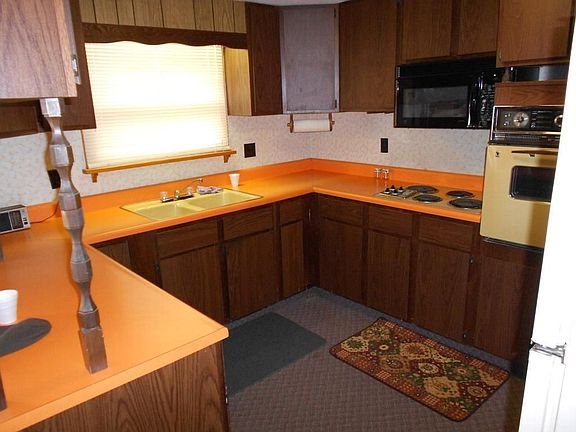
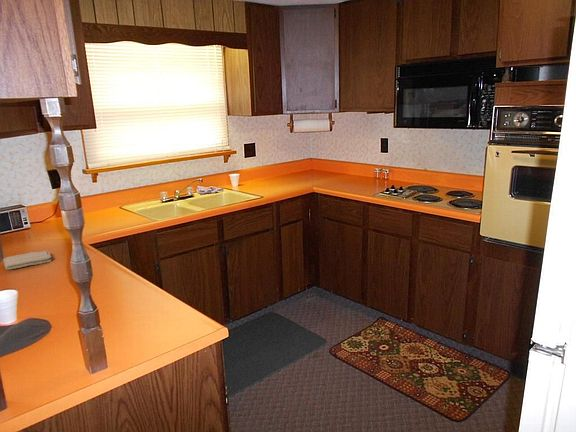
+ washcloth [2,250,53,271]
